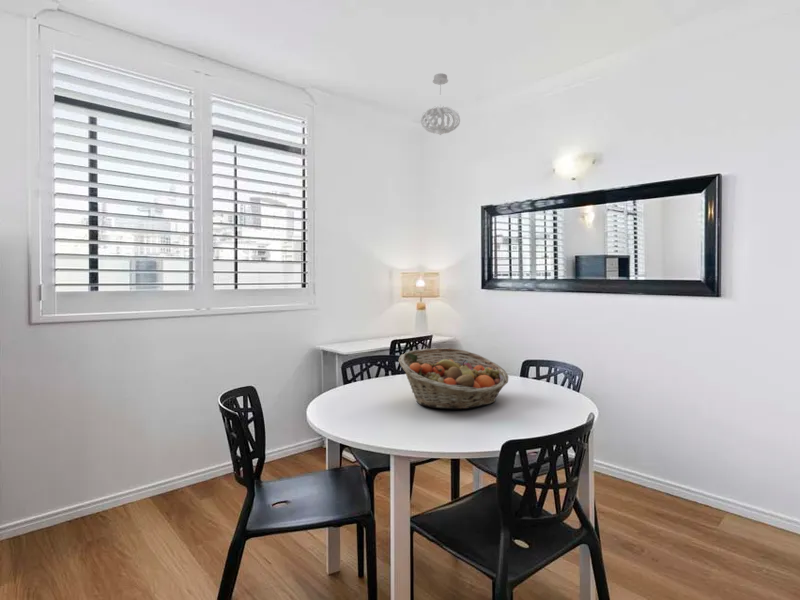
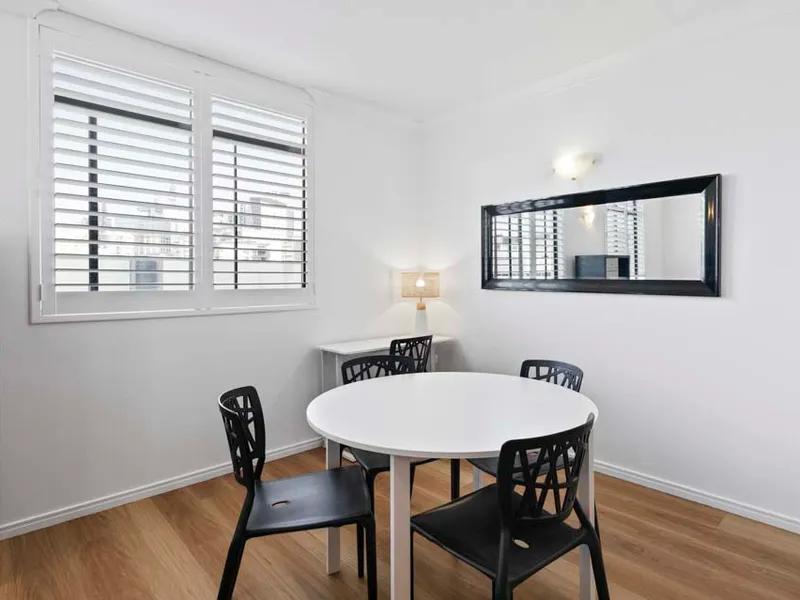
- pendant light [420,72,461,136]
- fruit basket [398,347,509,410]
